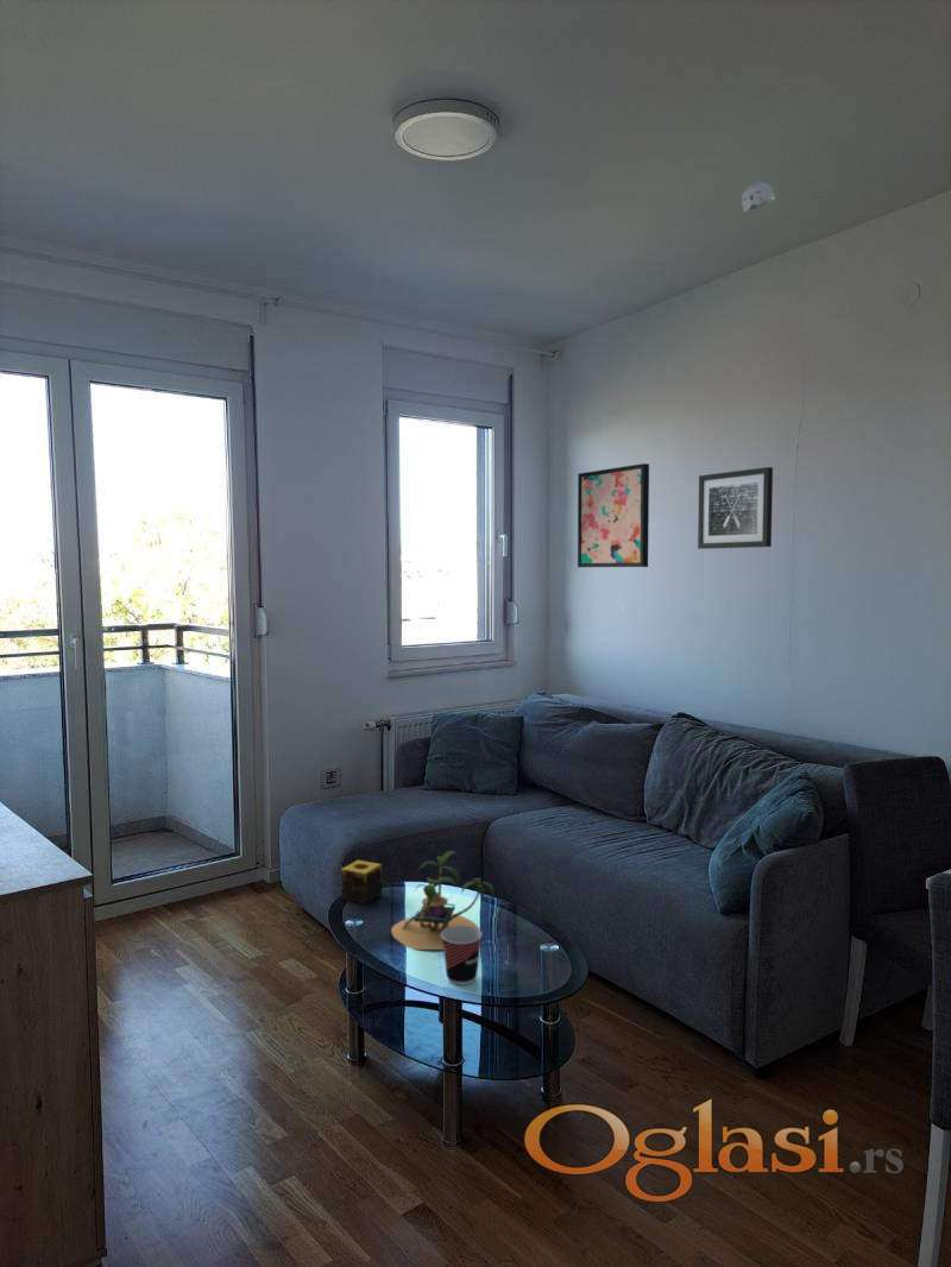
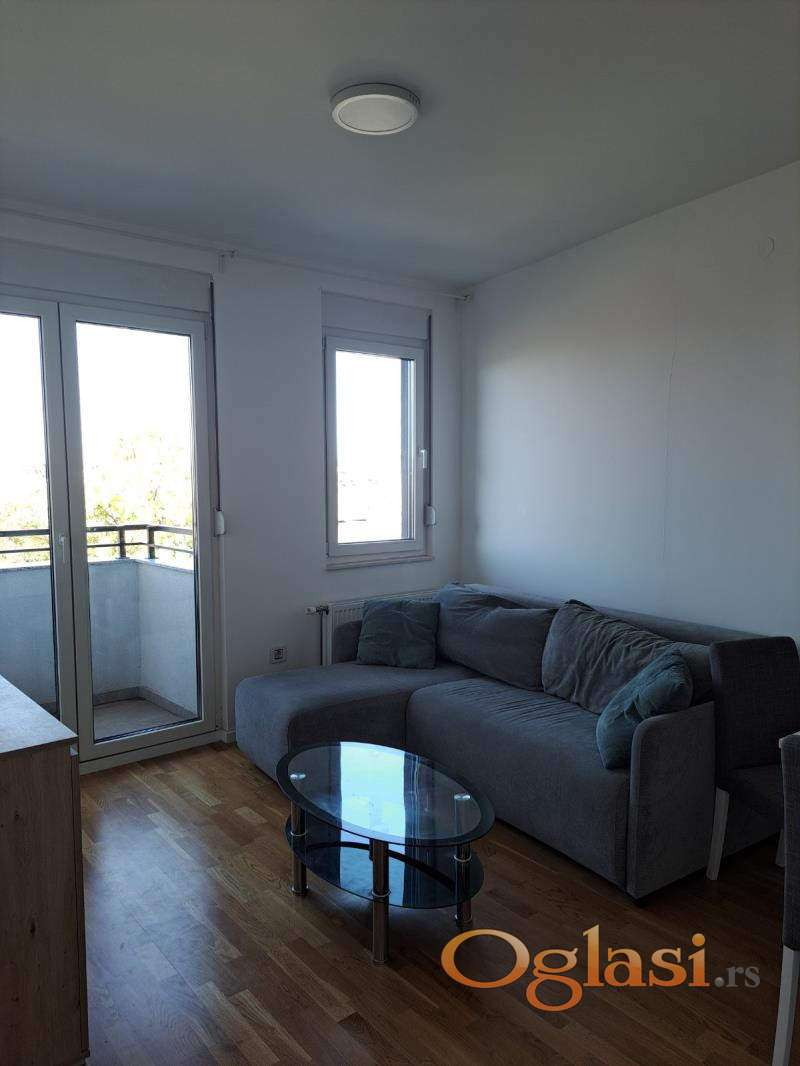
- plant [390,850,496,951]
- wall art [697,466,774,550]
- wall art [577,462,650,568]
- candle [340,859,384,904]
- cup [441,926,483,987]
- smoke detector [741,182,776,214]
